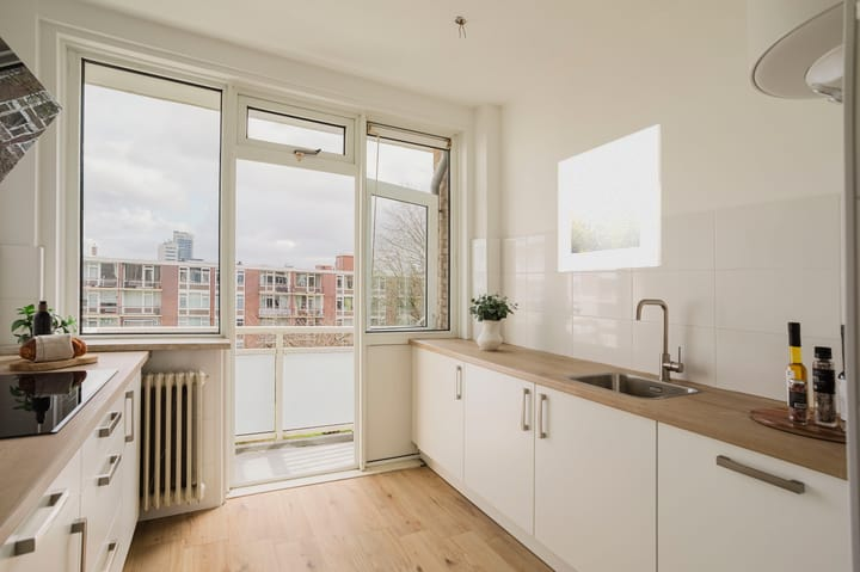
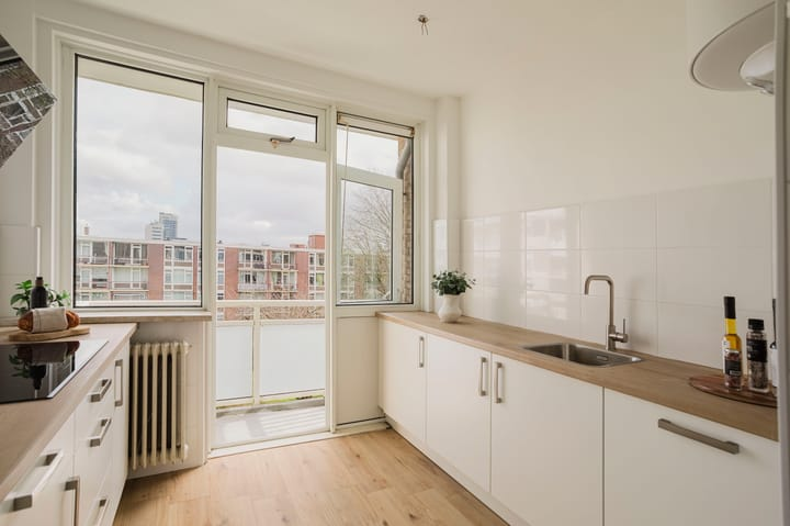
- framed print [558,123,662,272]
